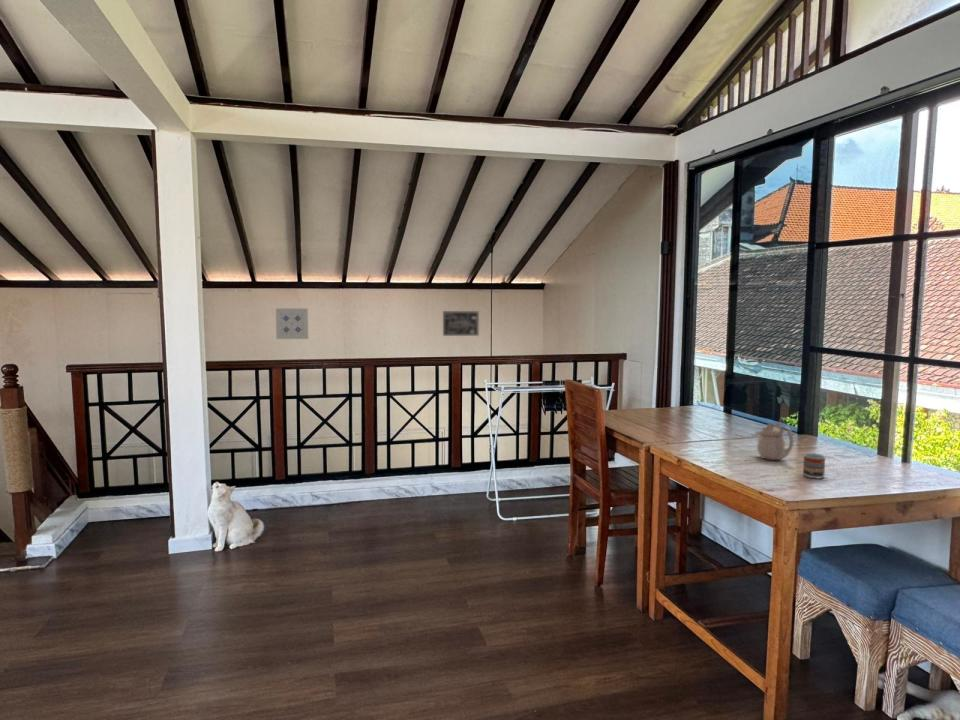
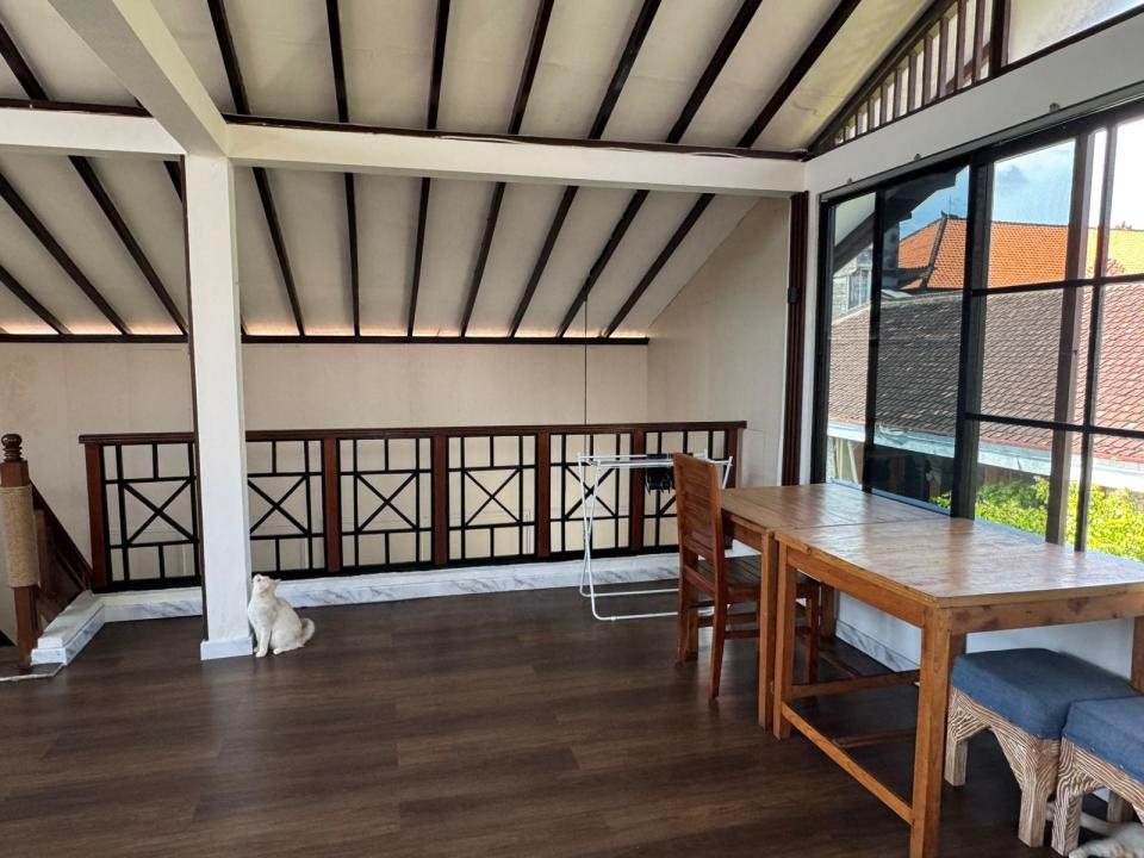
- cup [802,452,826,480]
- wall art [442,310,480,337]
- wall art [275,307,309,340]
- teapot [754,421,795,461]
